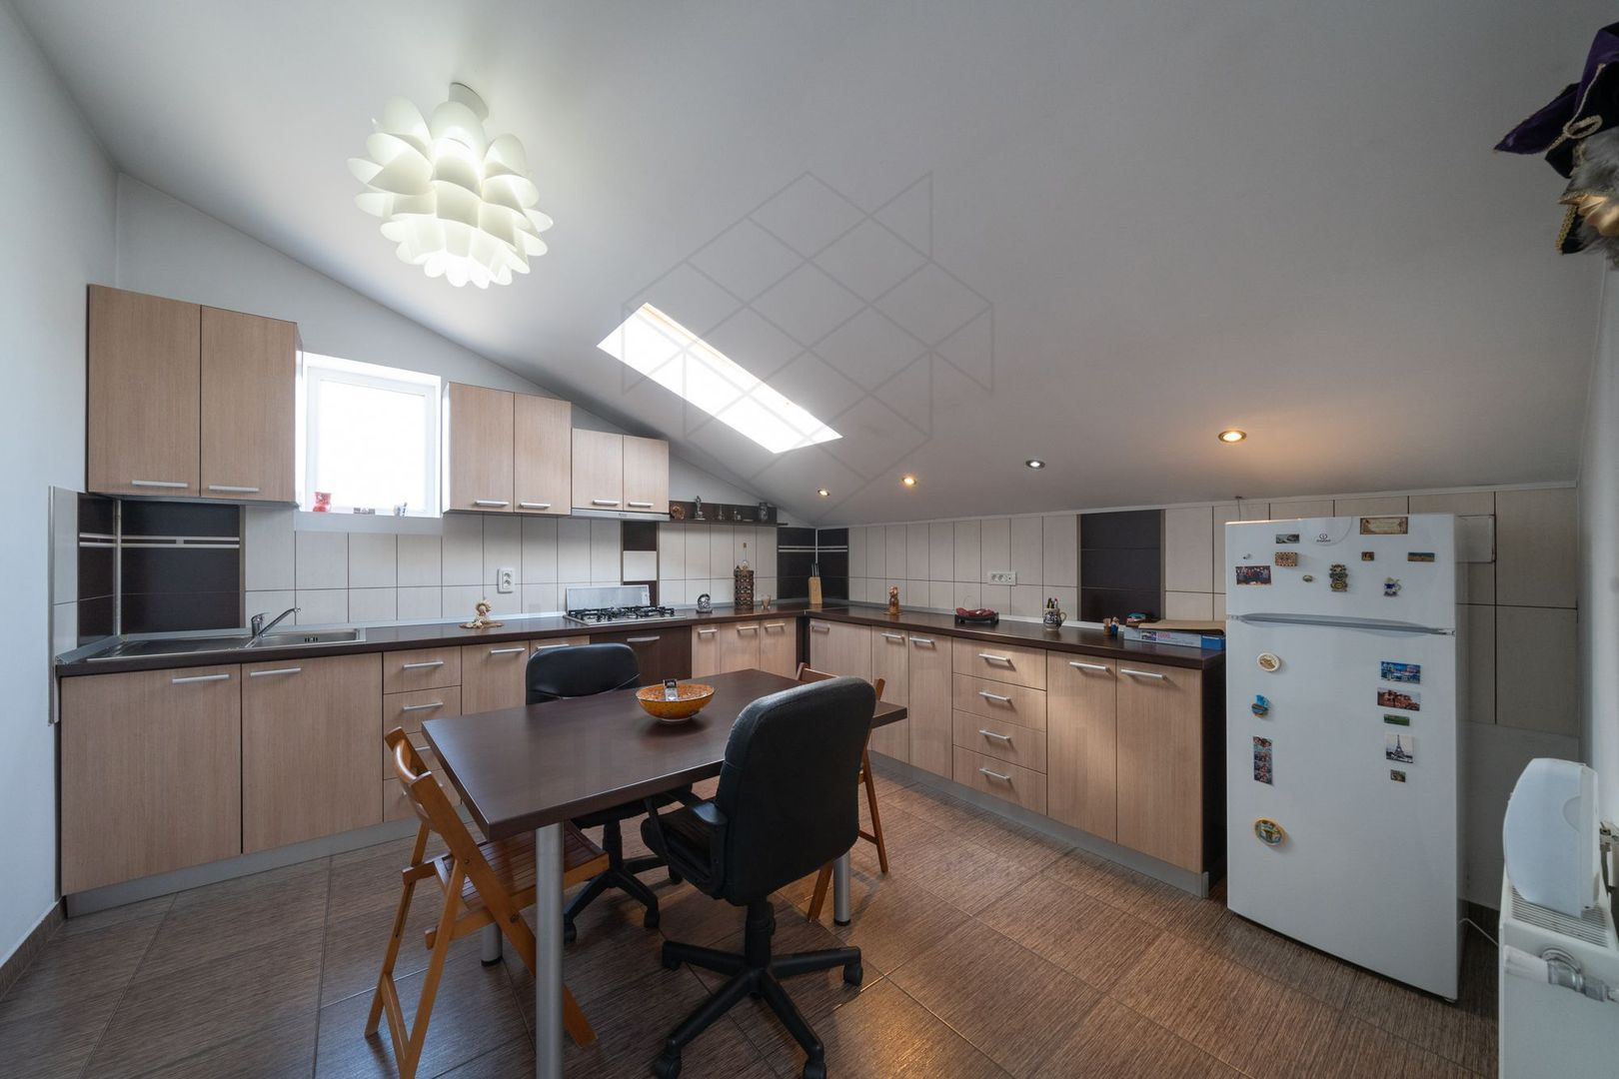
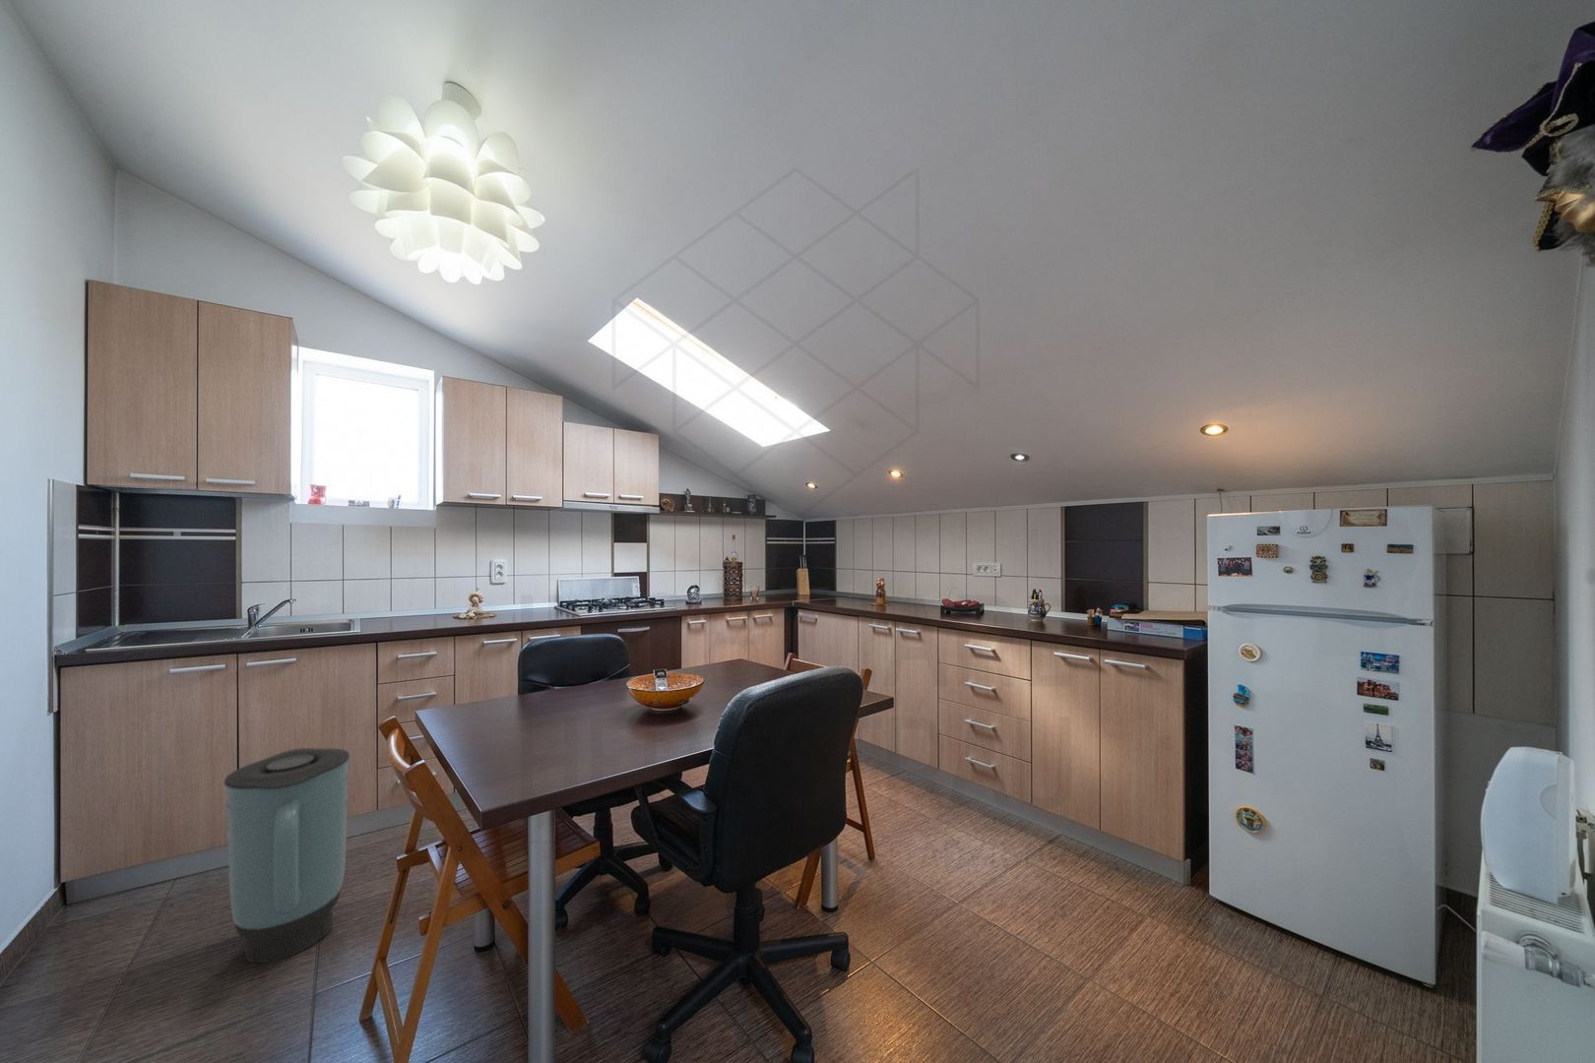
+ trash can [222,747,351,963]
